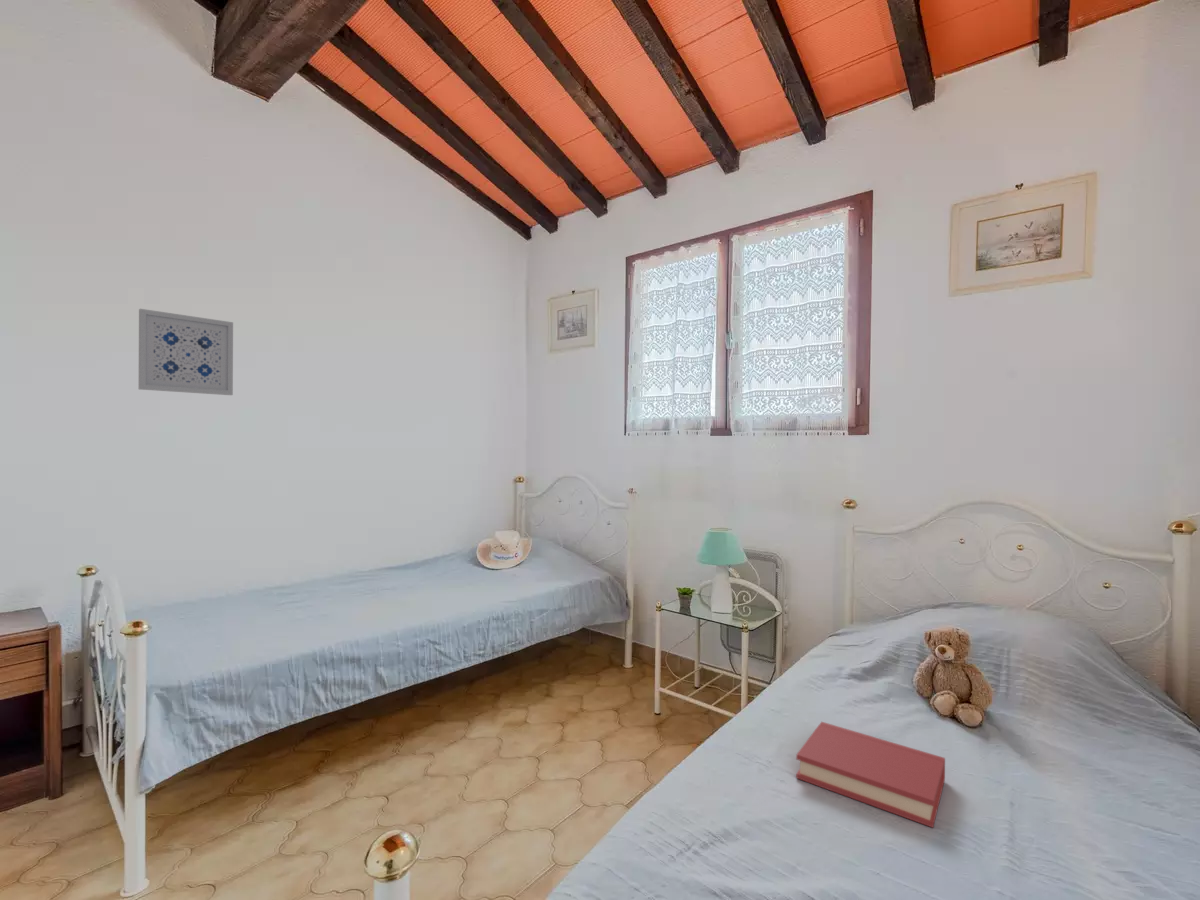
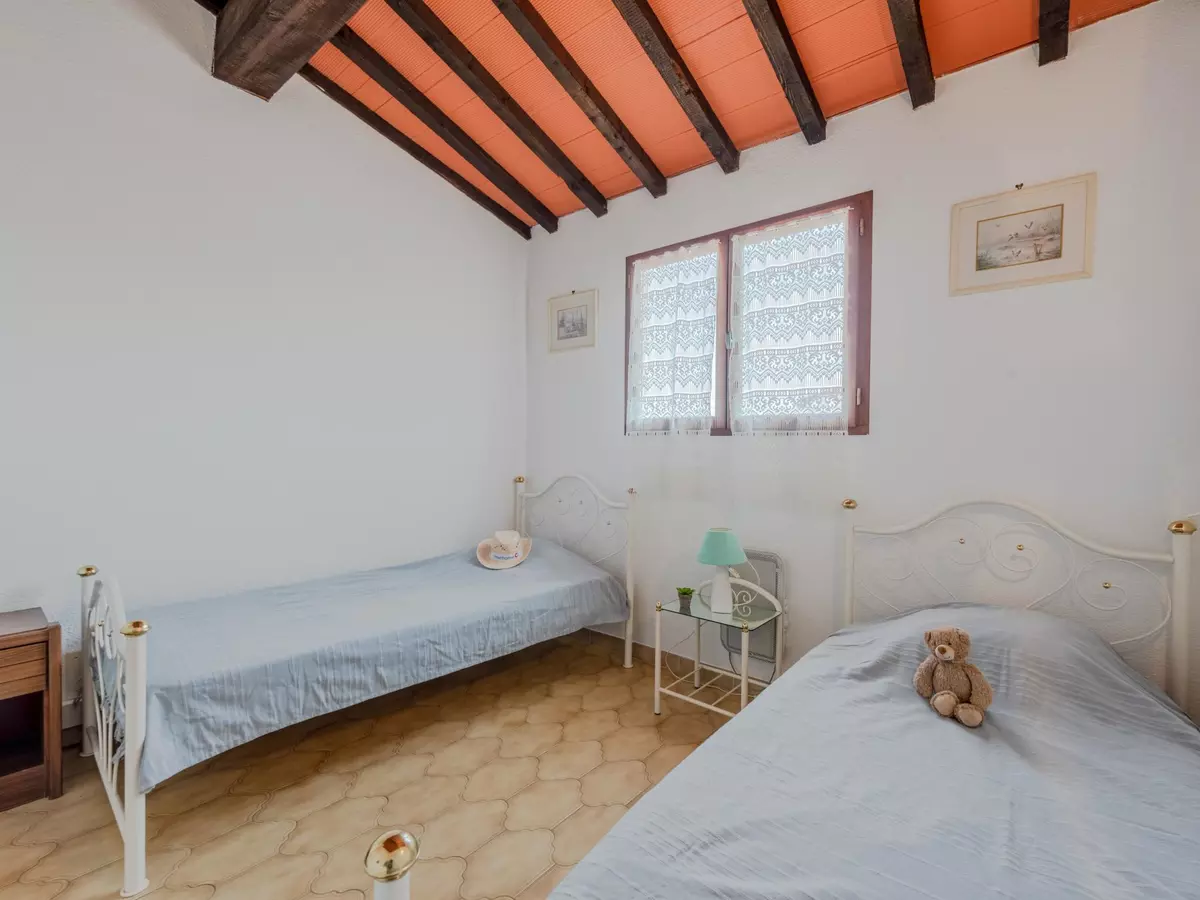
- wall art [138,308,234,396]
- hardback book [795,721,946,829]
